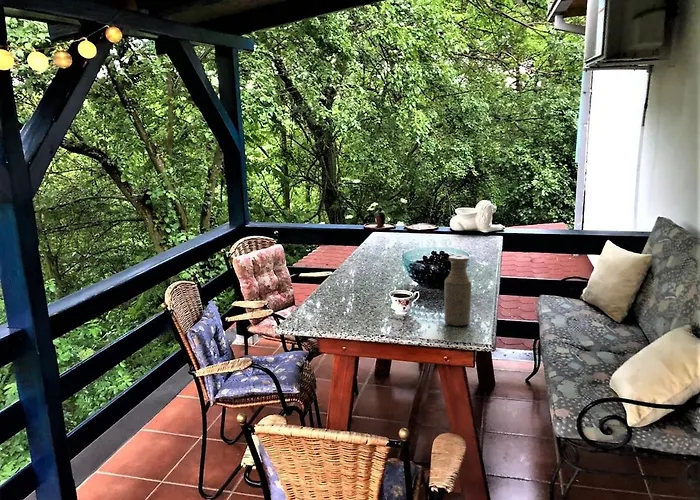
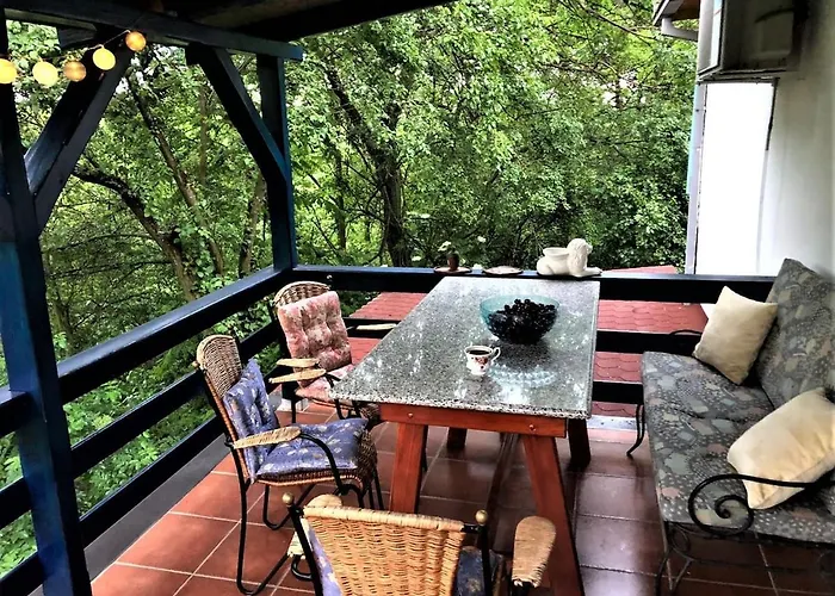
- bottle [443,254,472,327]
